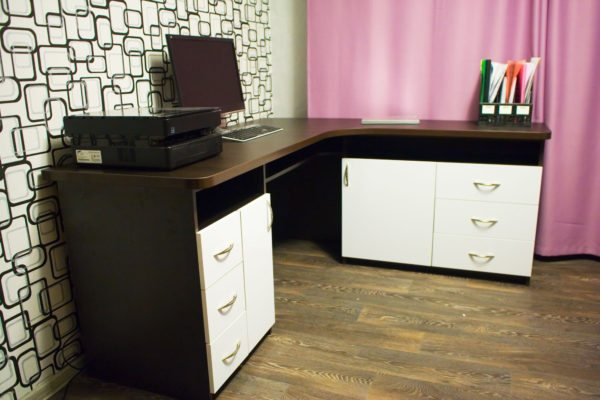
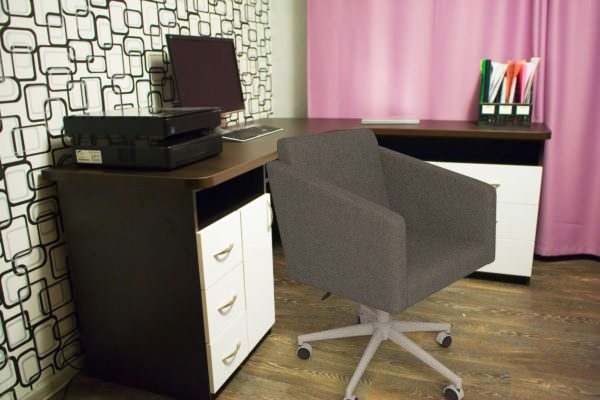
+ office chair [265,127,498,400]
